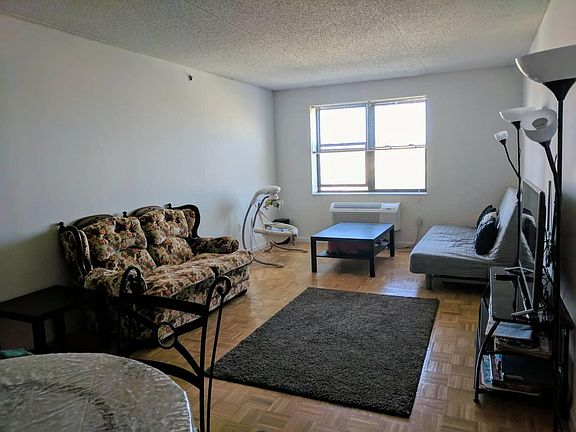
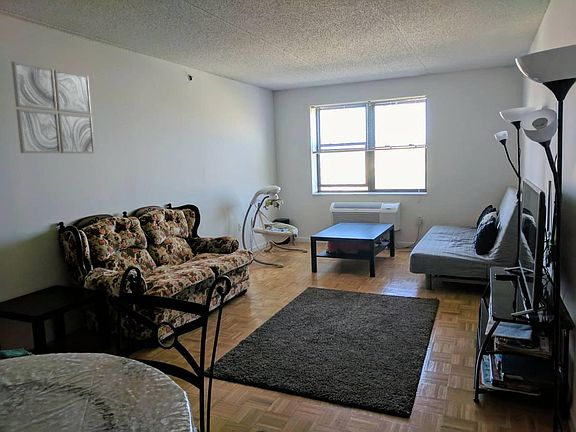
+ wall art [10,61,95,154]
